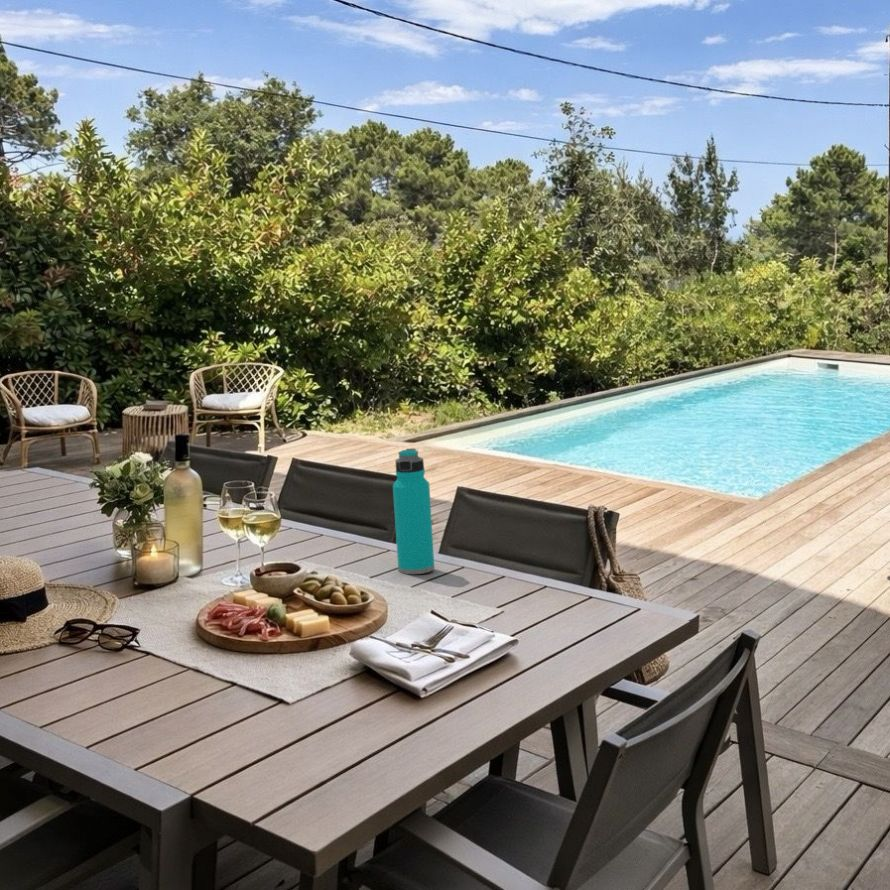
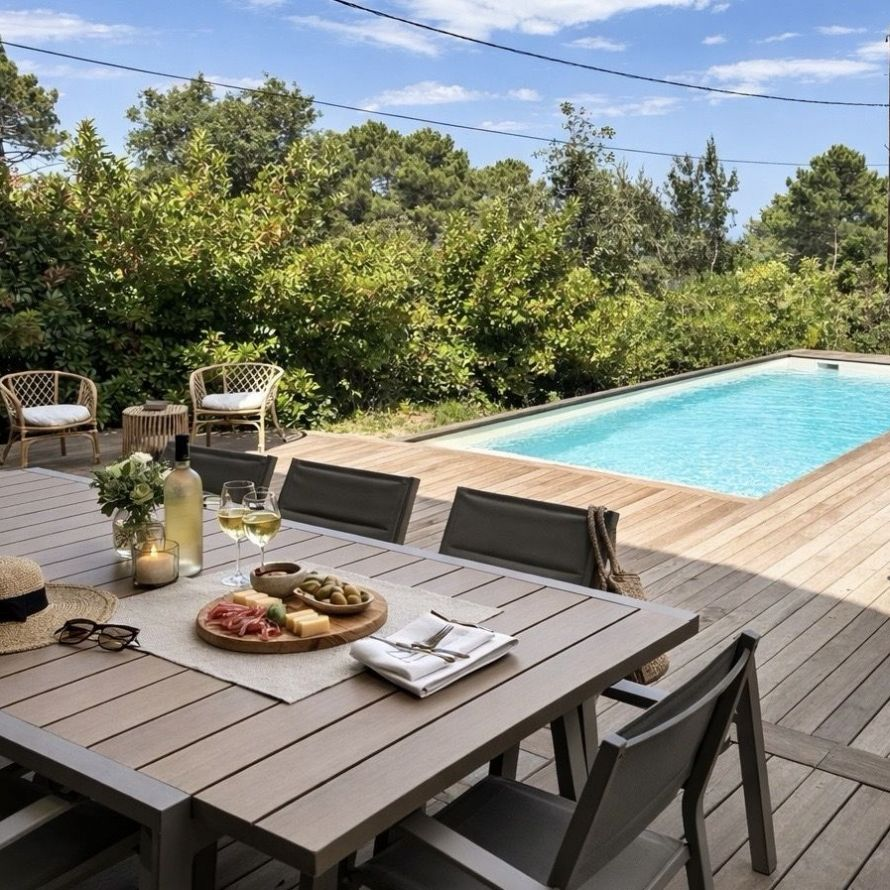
- water bottle [392,448,435,575]
